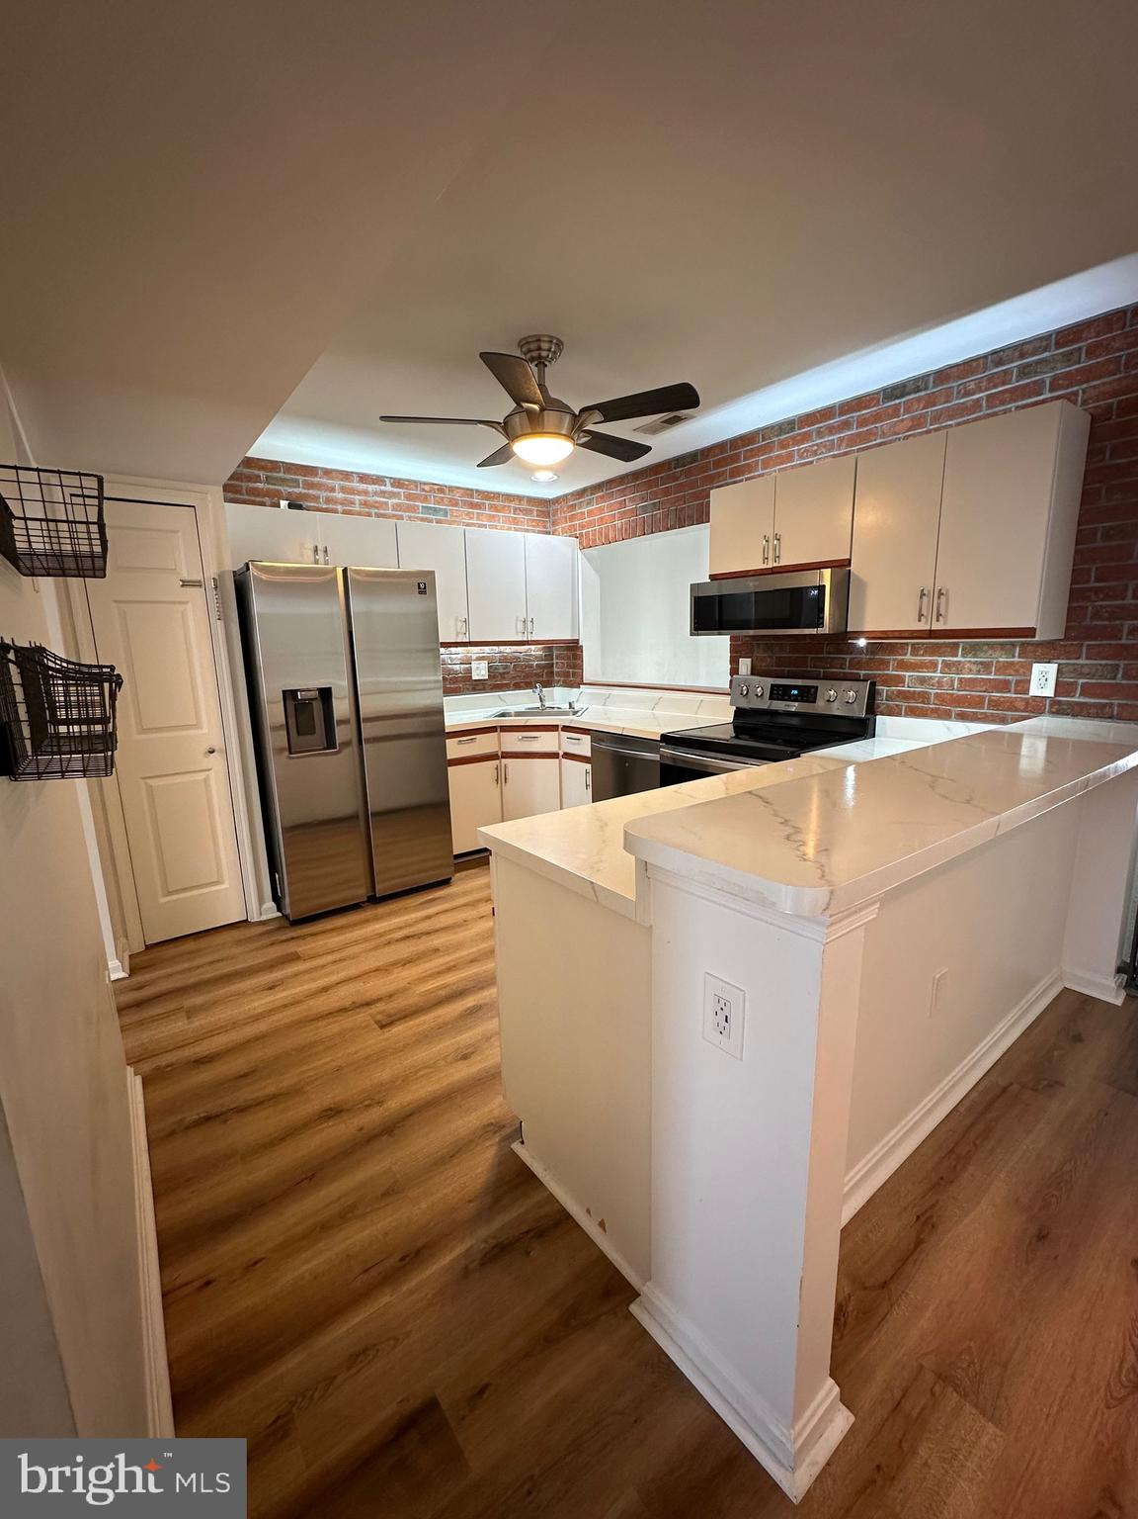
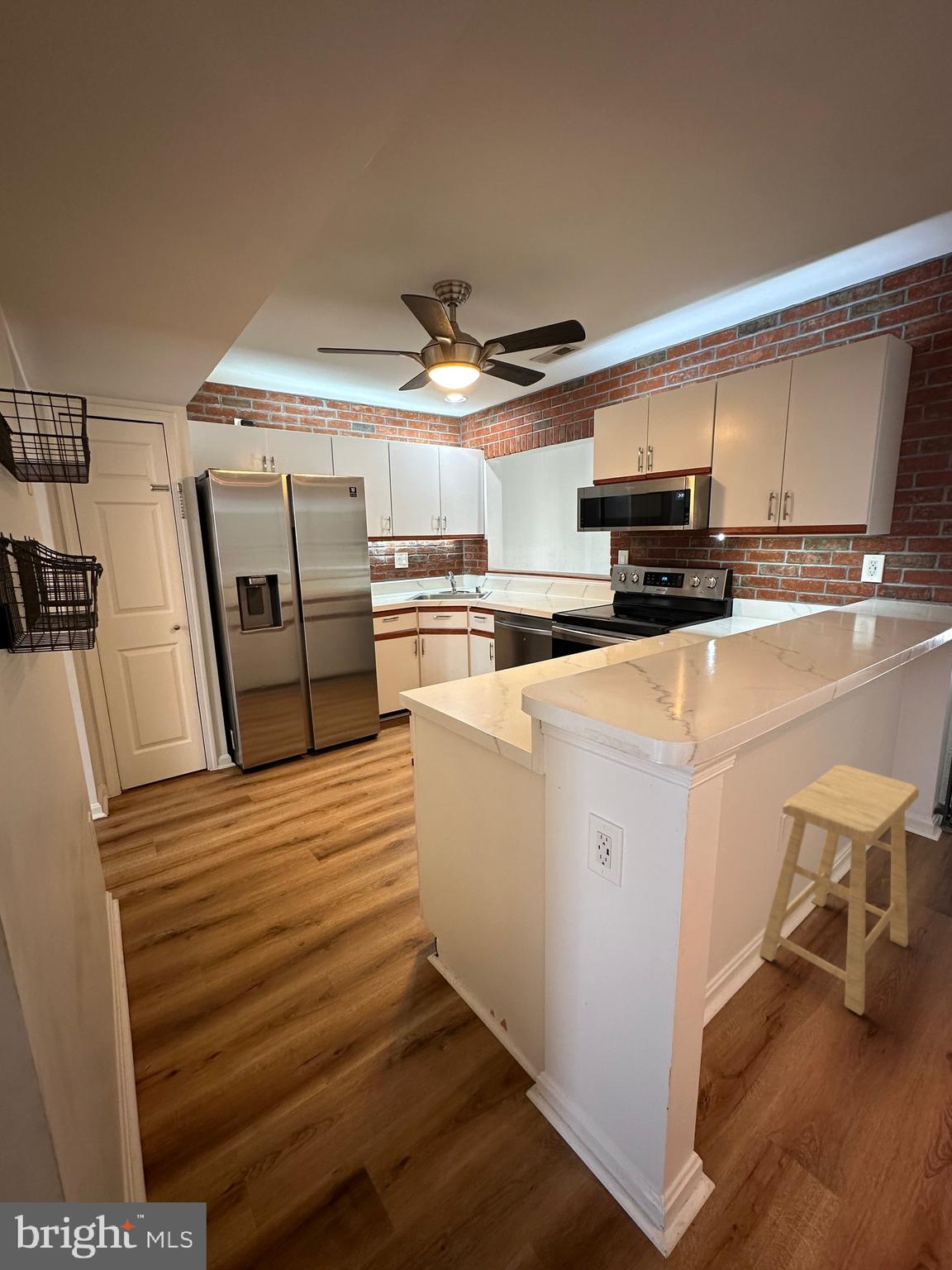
+ stool [758,764,920,1016]
